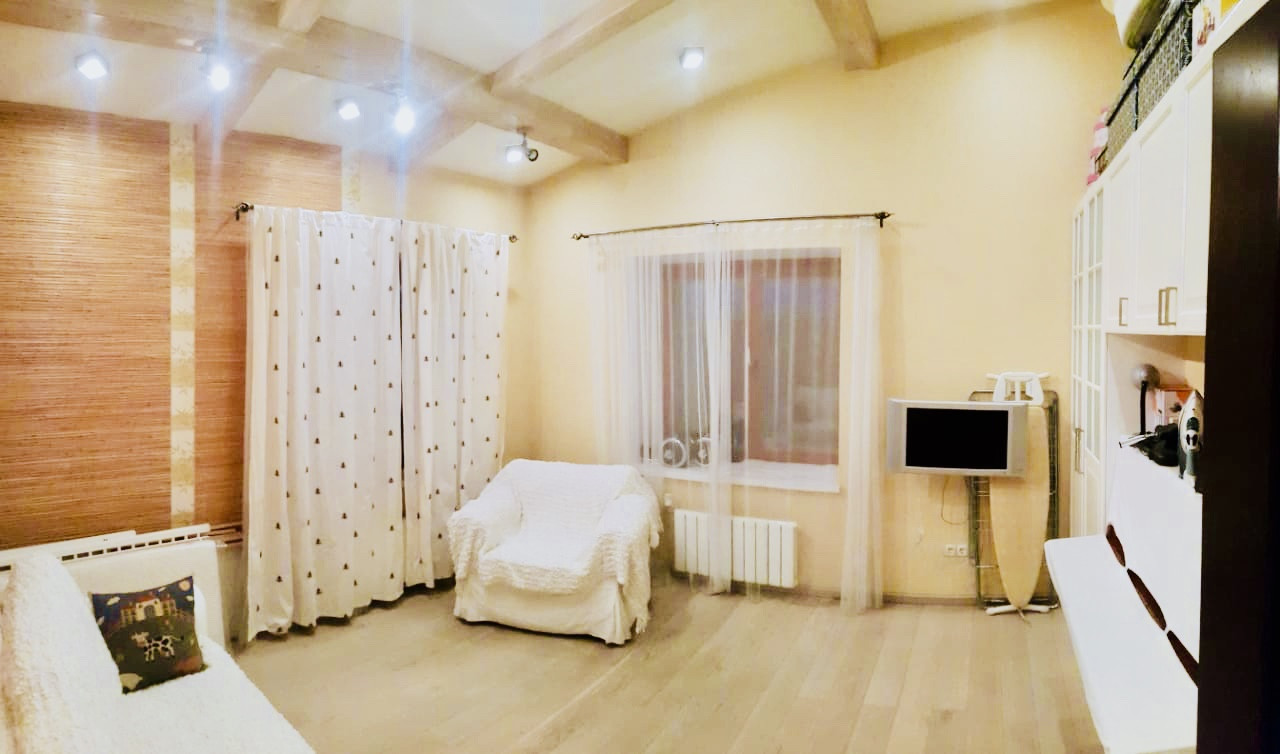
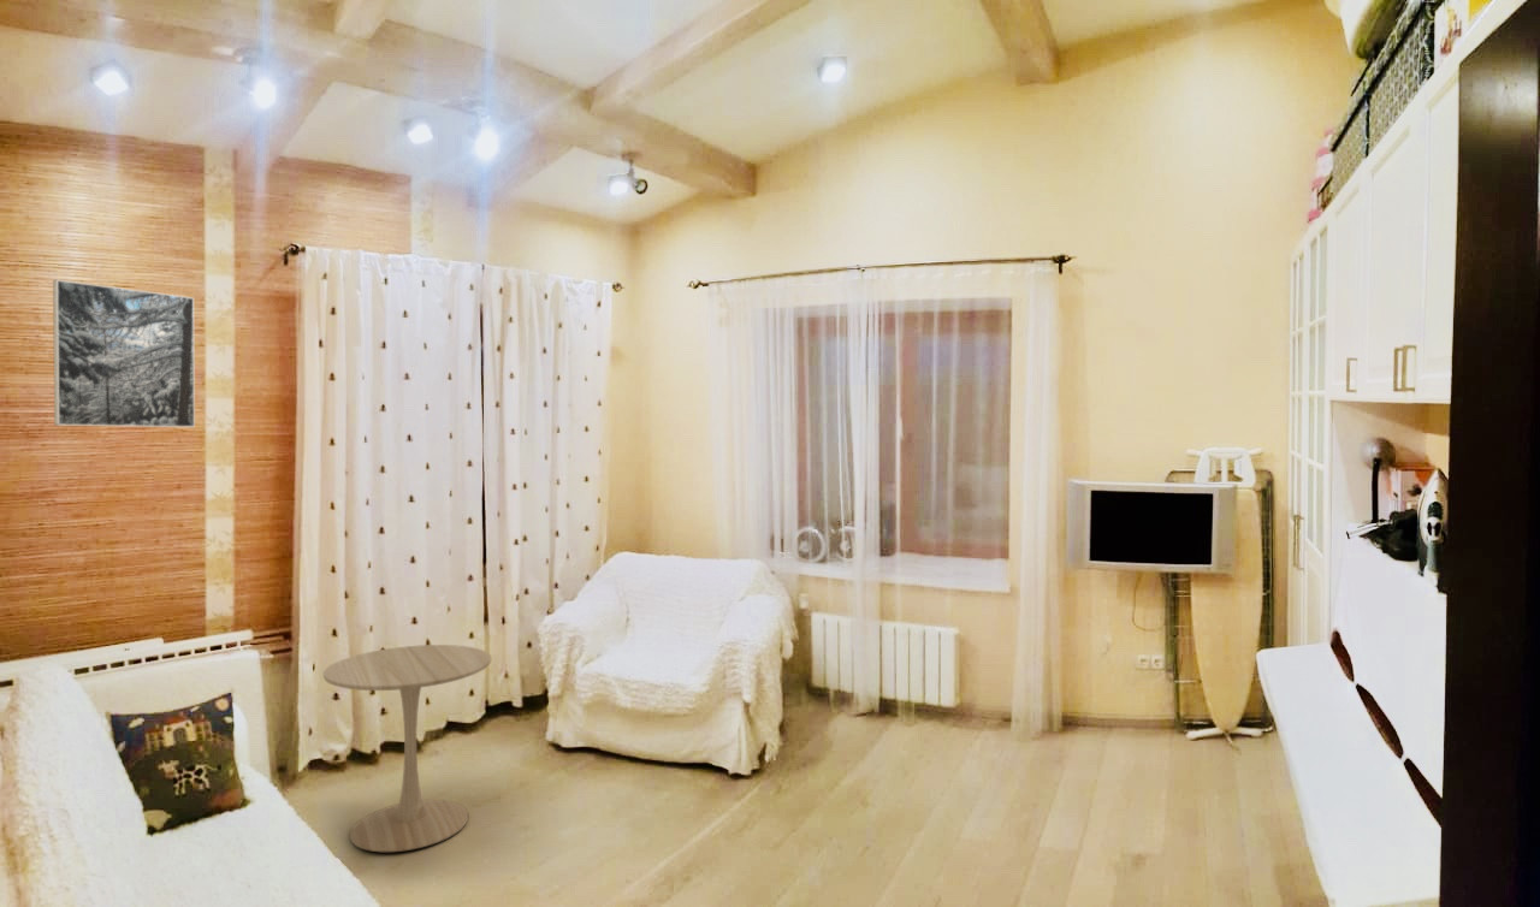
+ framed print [52,278,196,428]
+ side table [322,644,492,853]
